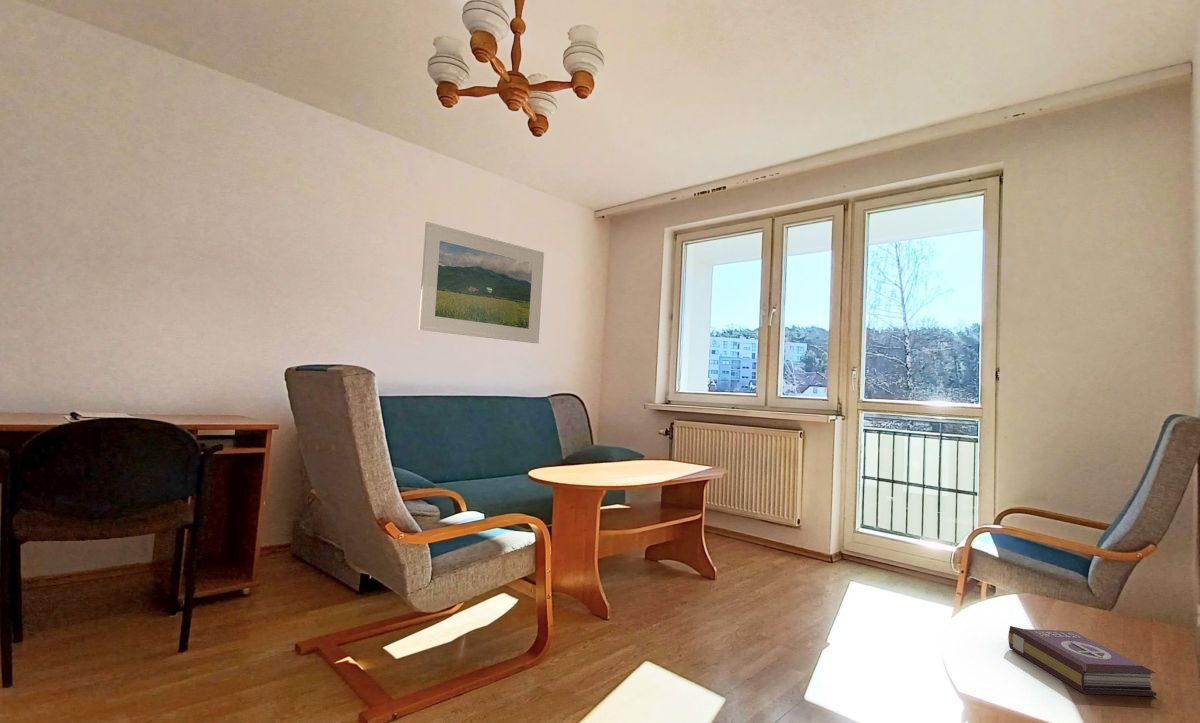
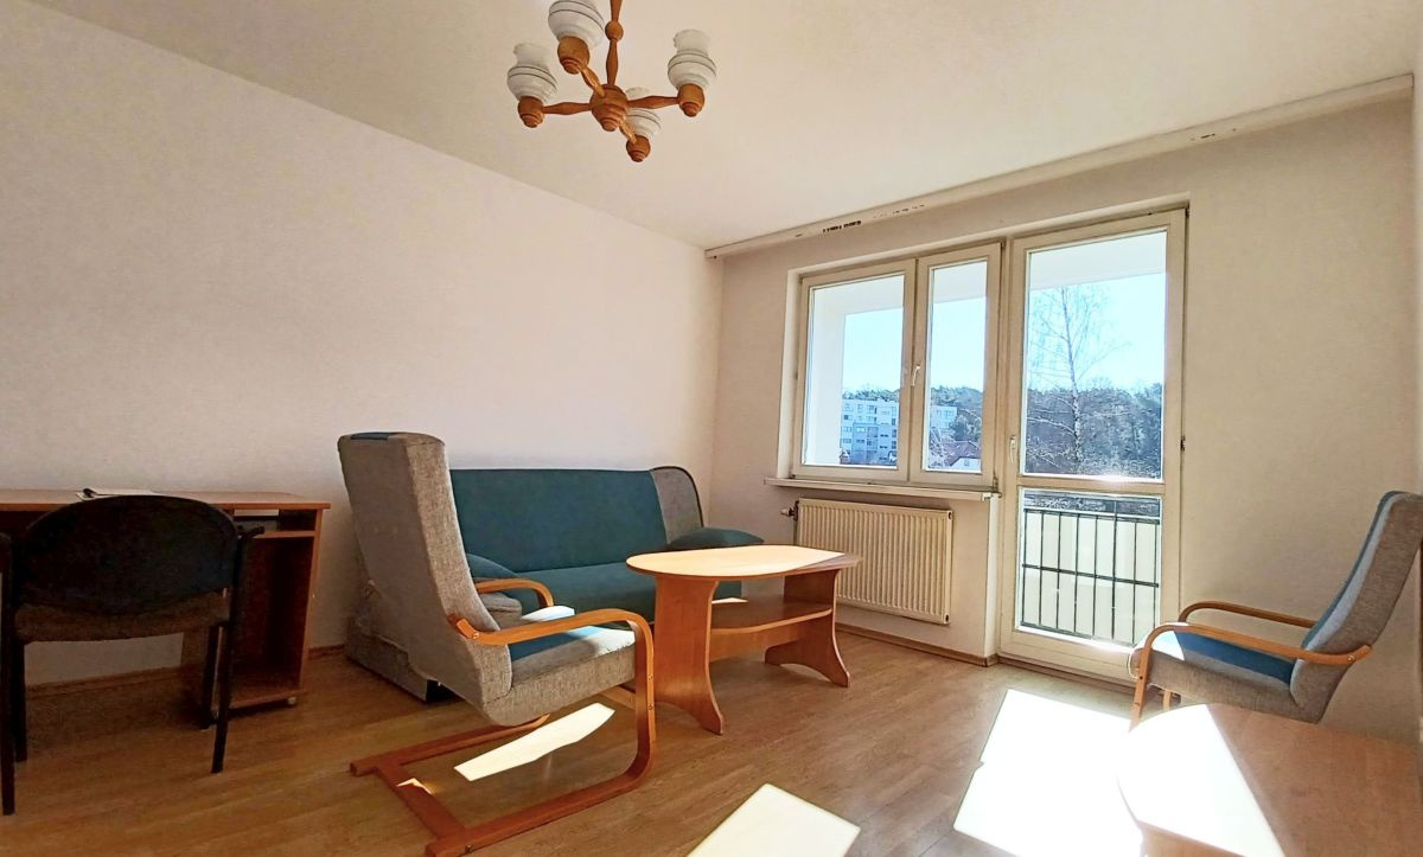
- book [1007,625,1158,697]
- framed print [417,221,545,344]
